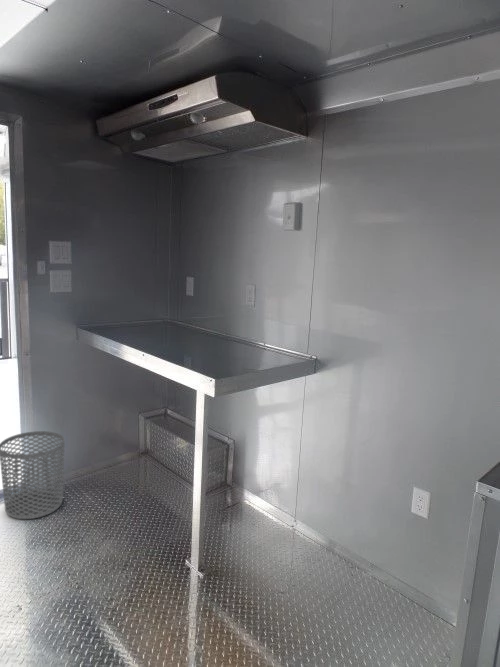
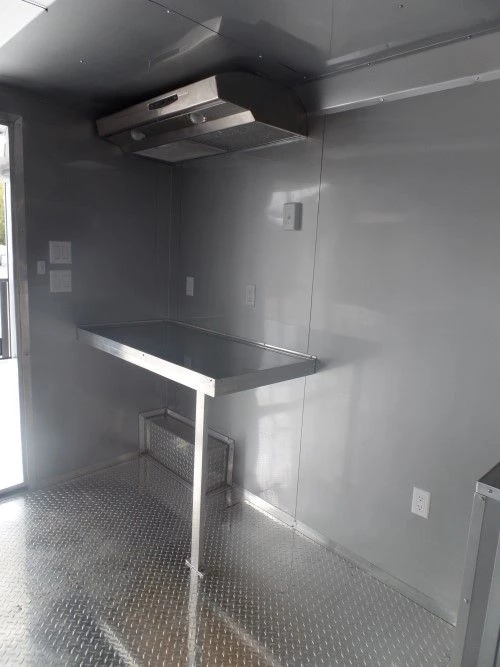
- waste bin [0,430,66,520]
